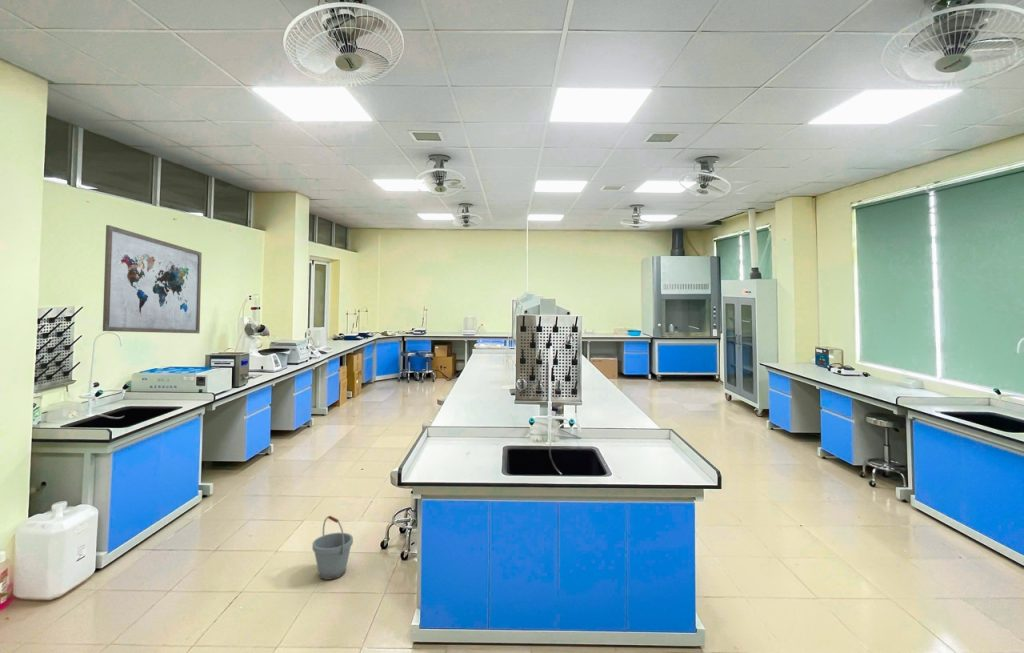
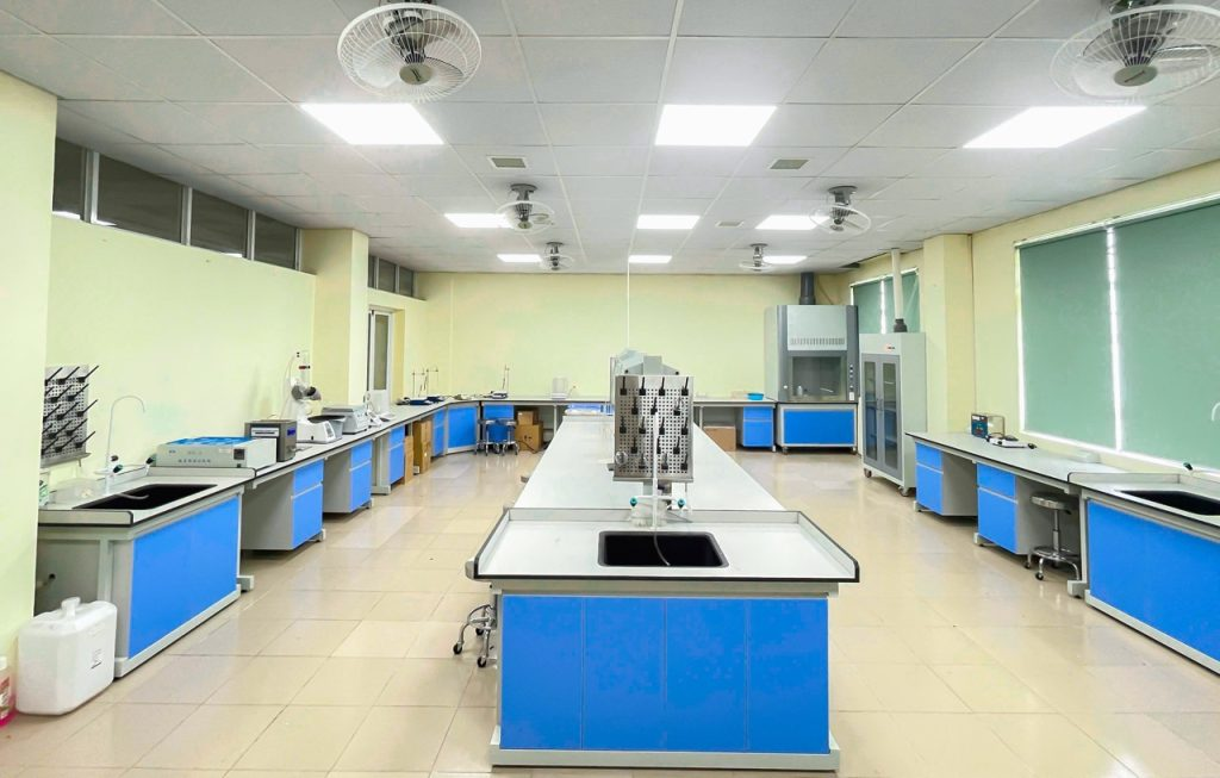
- bucket [311,515,354,581]
- wall art [102,224,203,334]
